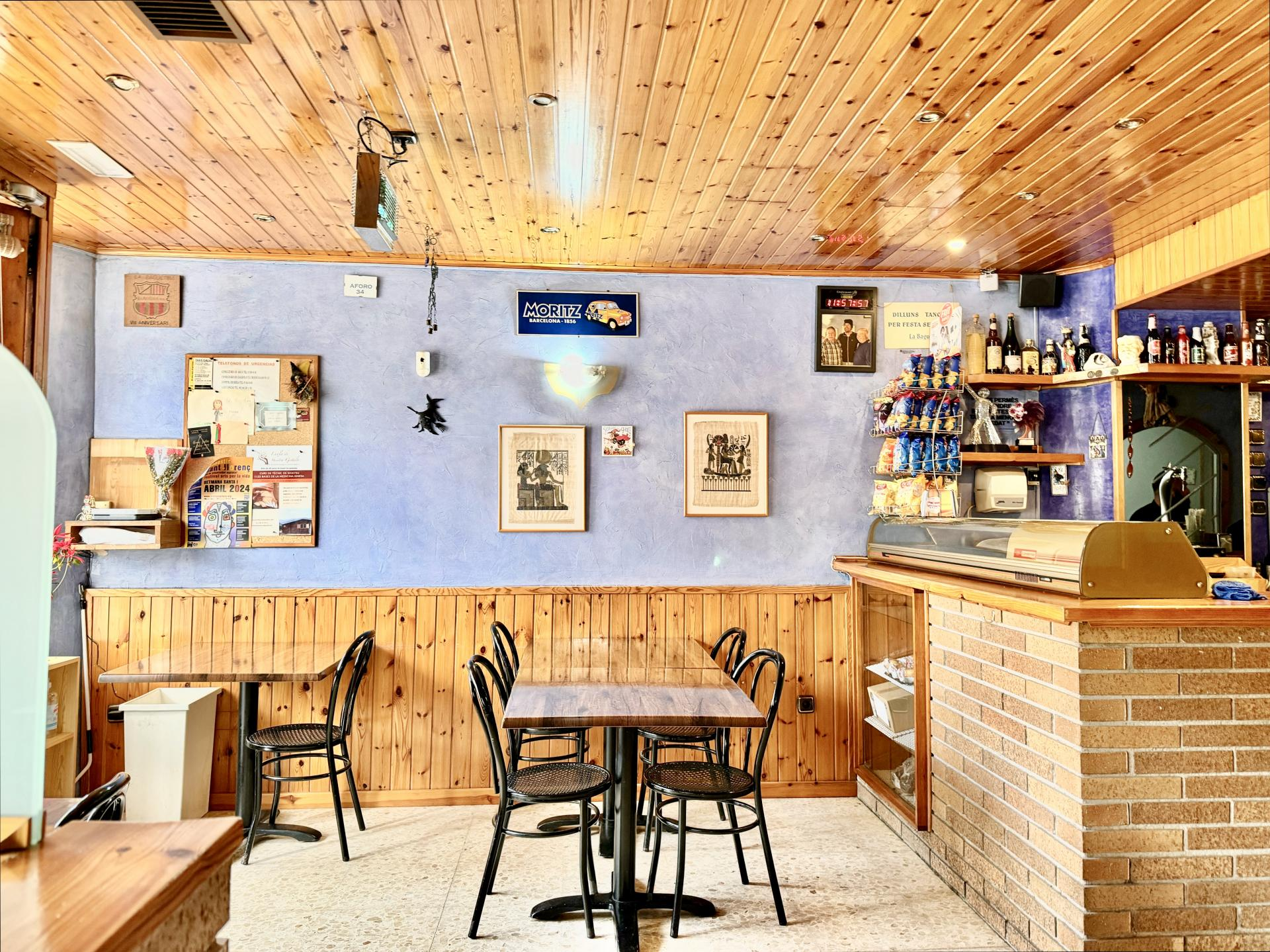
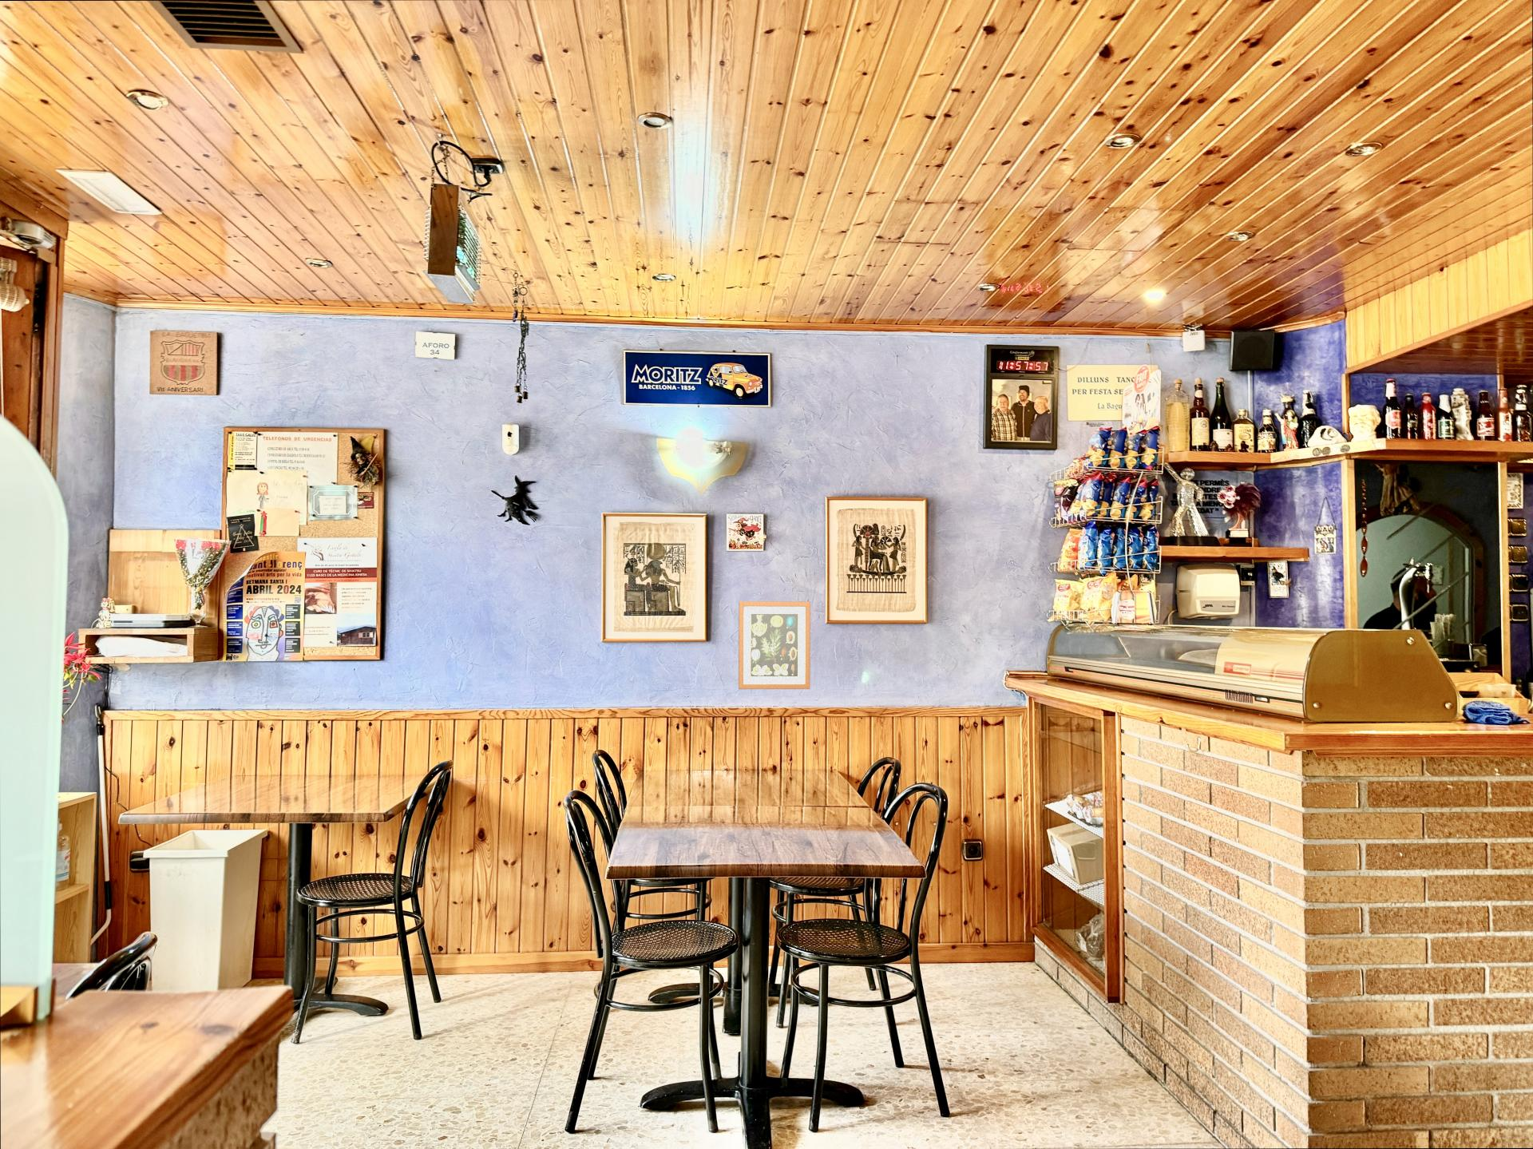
+ wall art [738,601,811,690]
